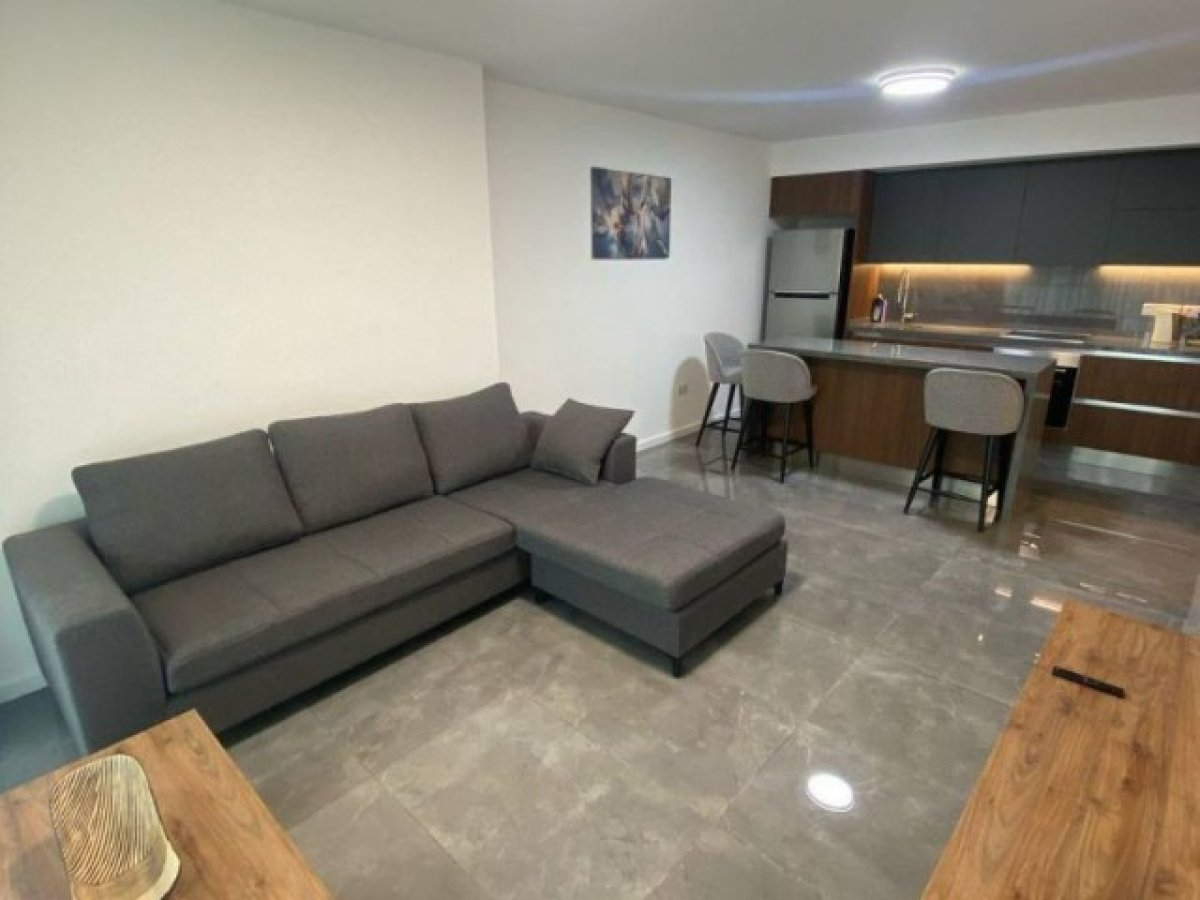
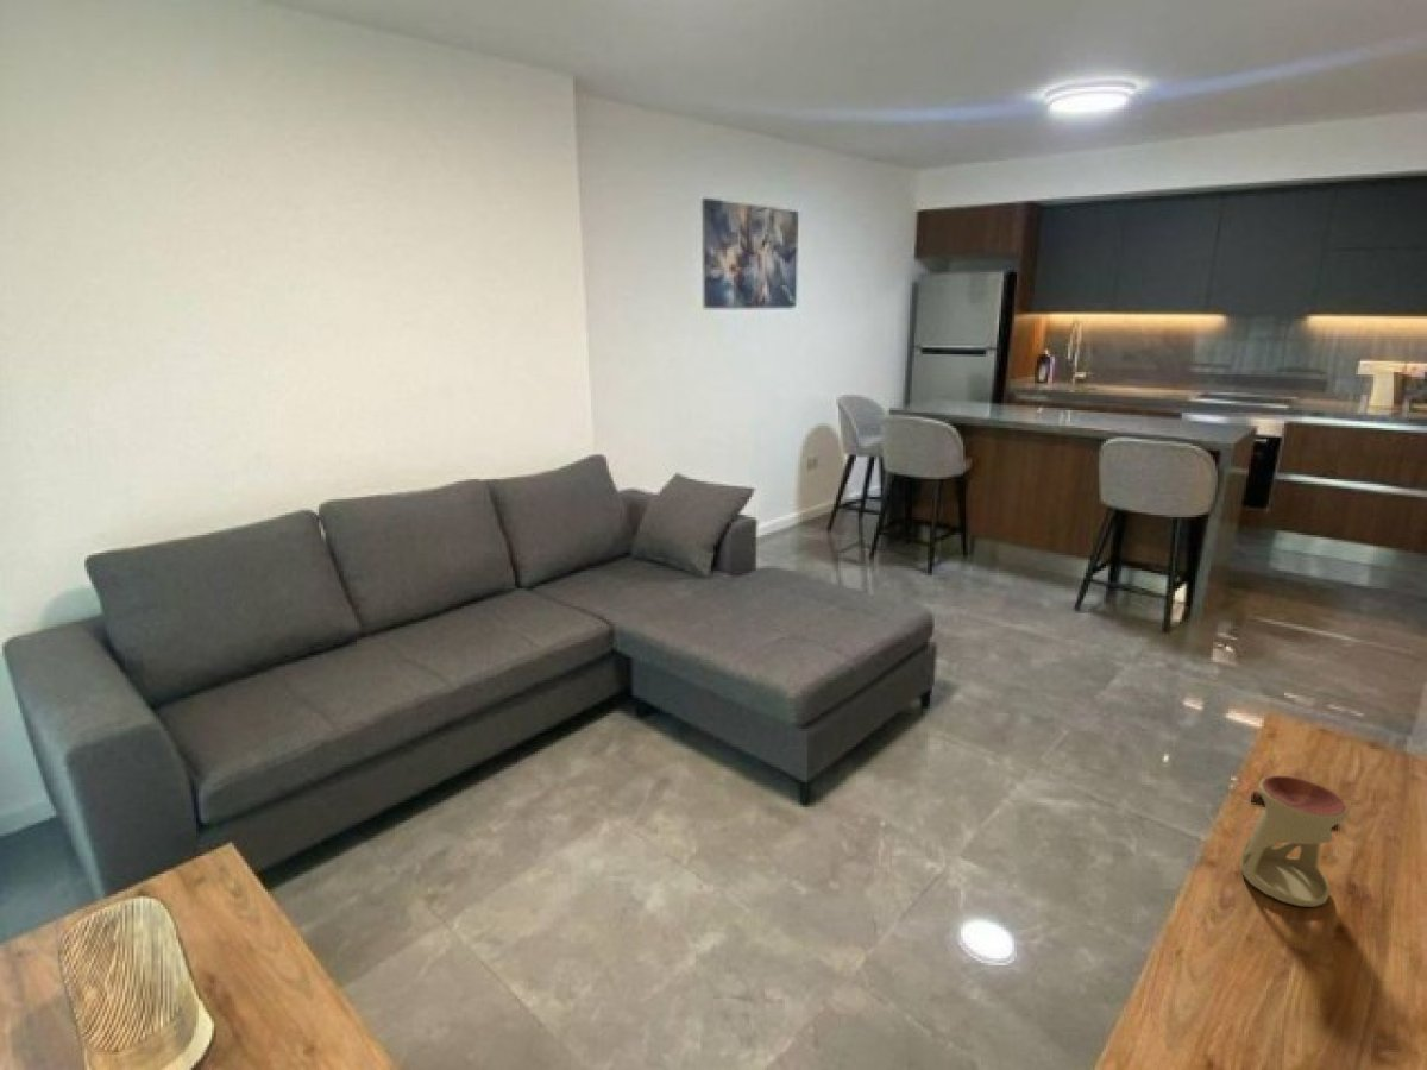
+ oil burner [1239,775,1350,908]
